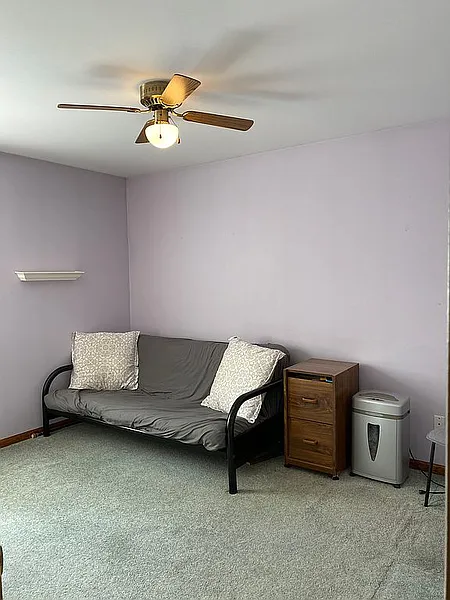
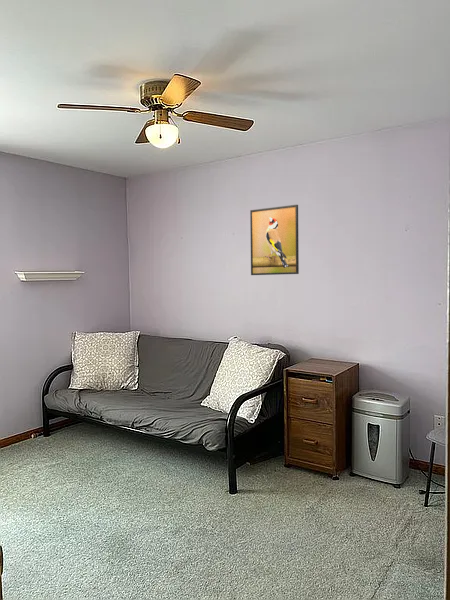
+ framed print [249,204,300,276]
